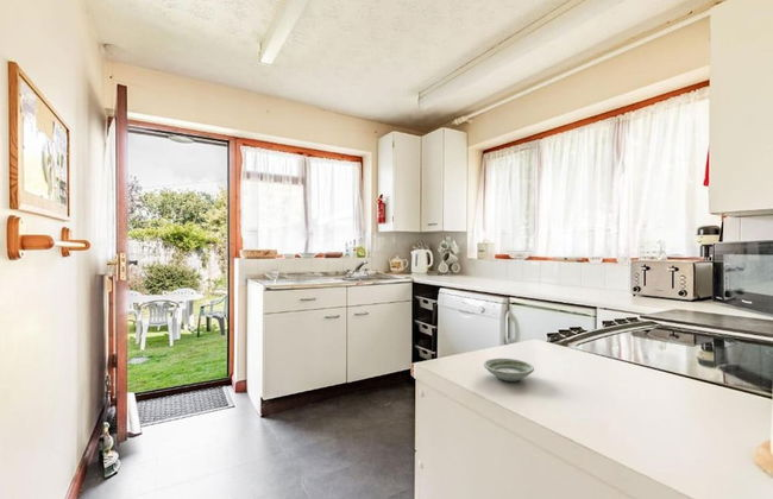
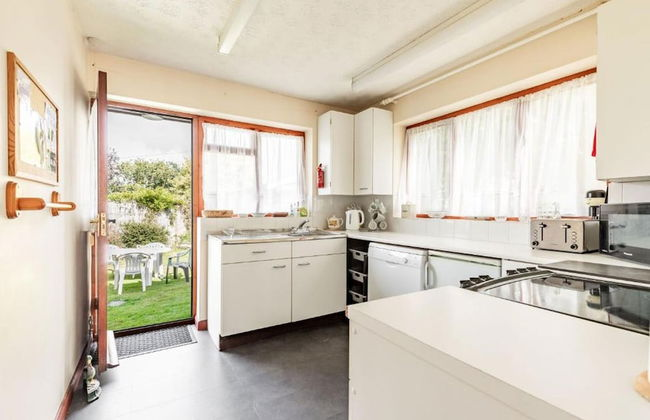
- saucer [483,358,535,383]
